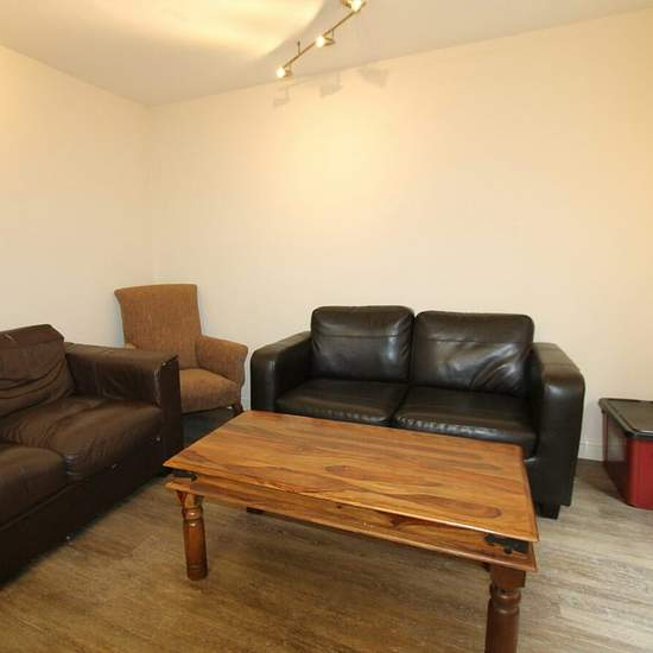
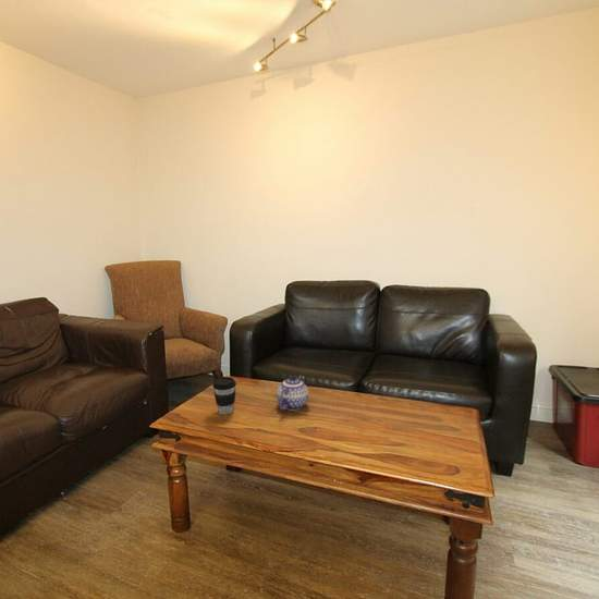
+ coffee cup [211,376,237,415]
+ teapot [276,374,309,412]
